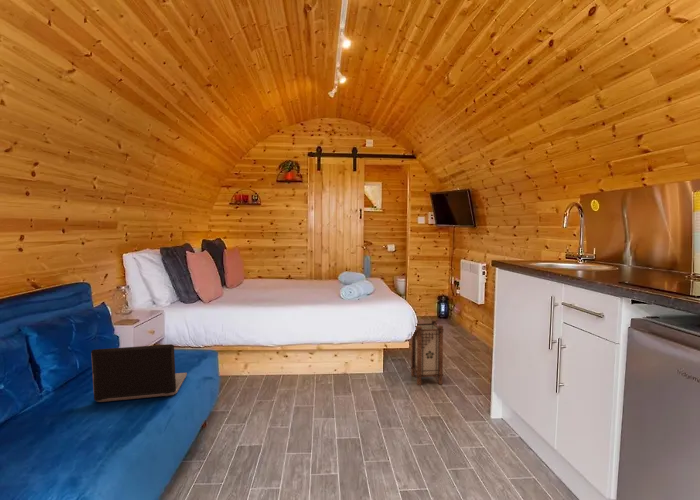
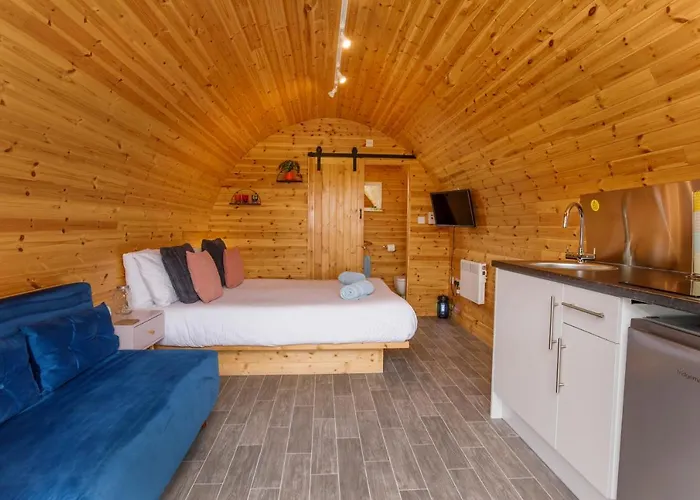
- laptop computer [90,343,188,403]
- lantern [410,319,445,386]
